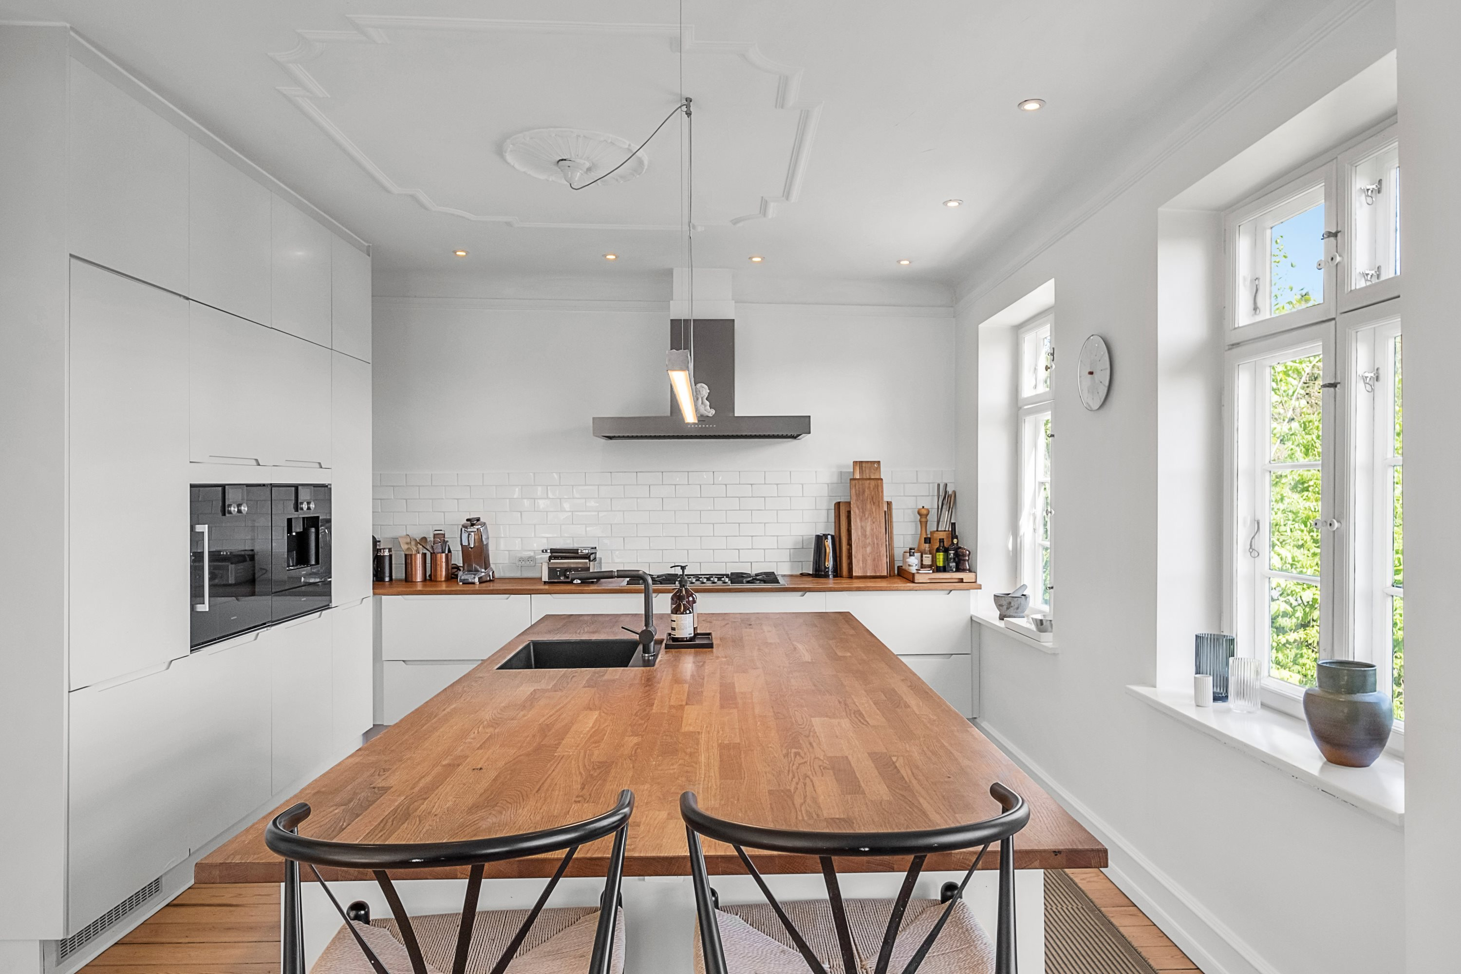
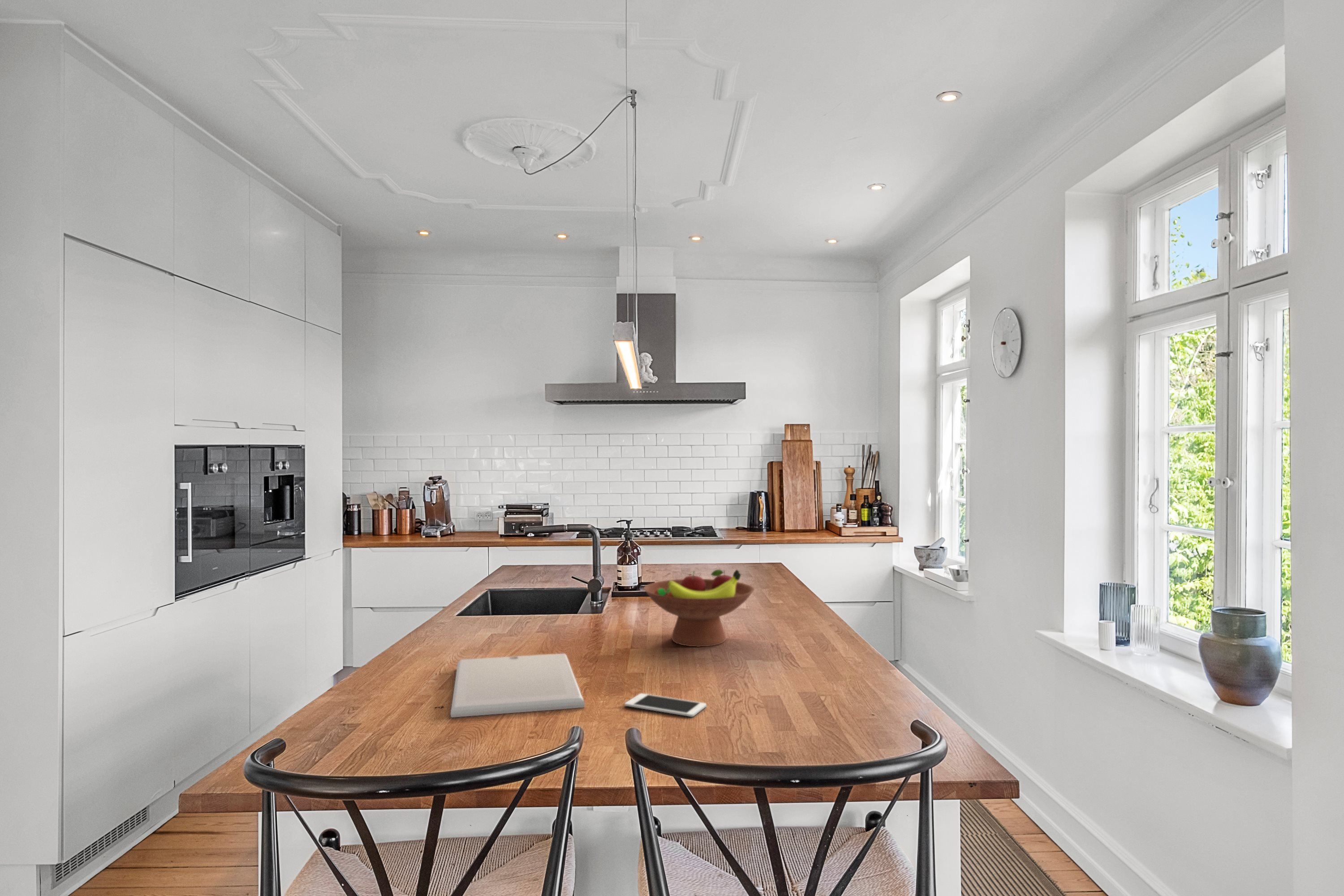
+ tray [450,653,586,718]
+ cell phone [624,693,707,717]
+ fruit bowl [643,569,755,647]
